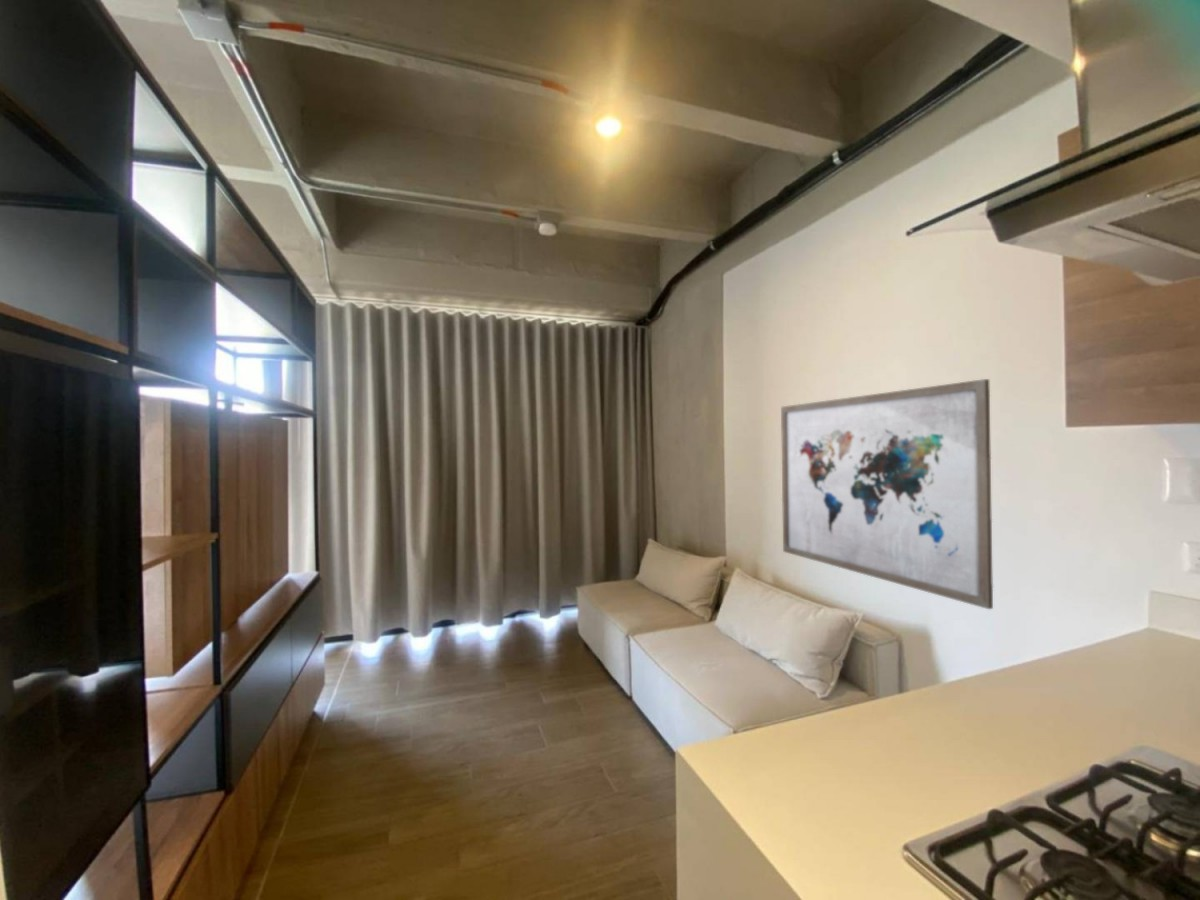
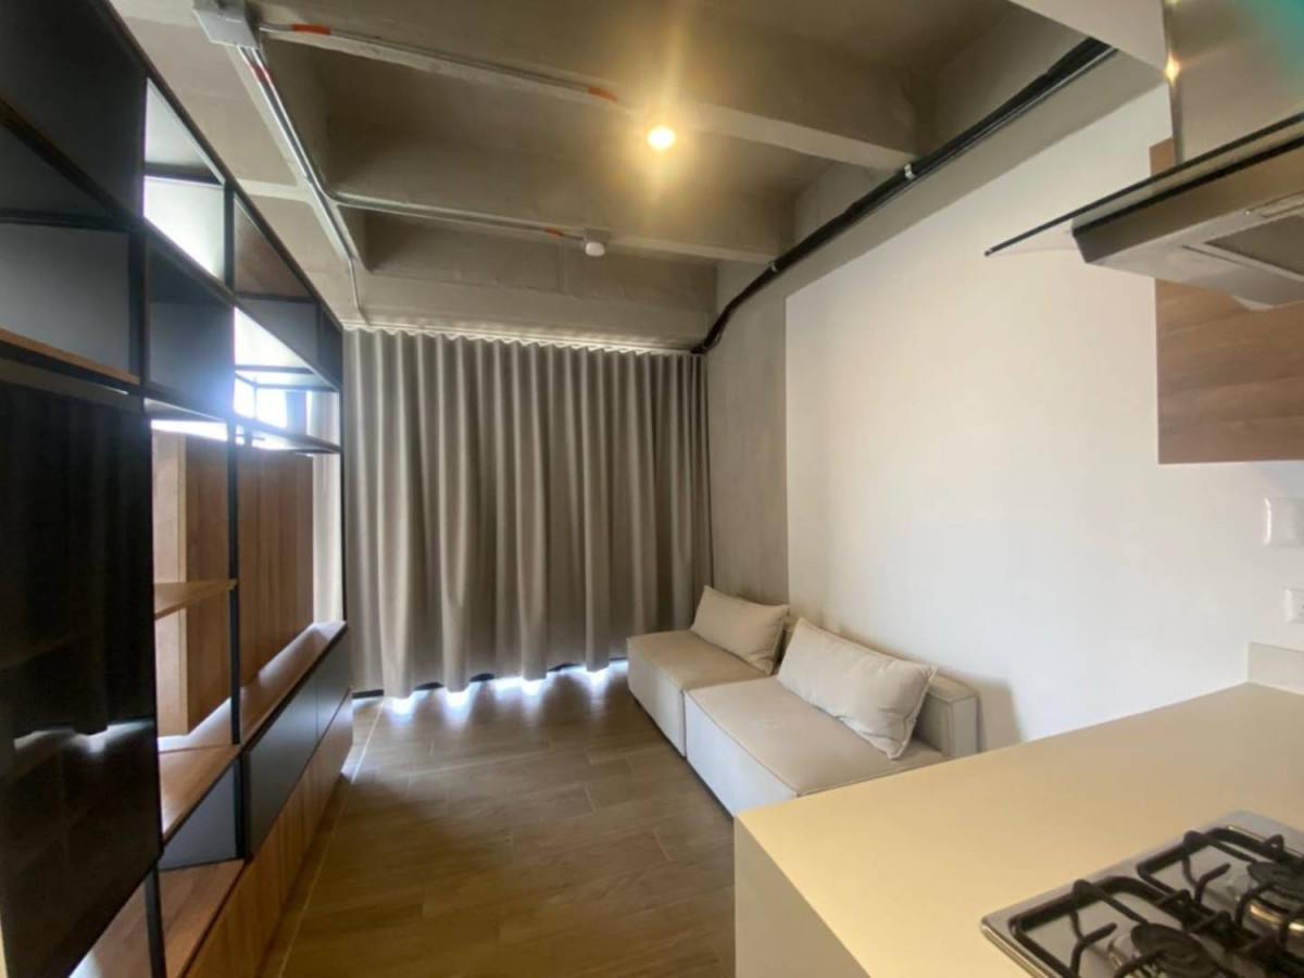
- wall art [780,378,994,610]
